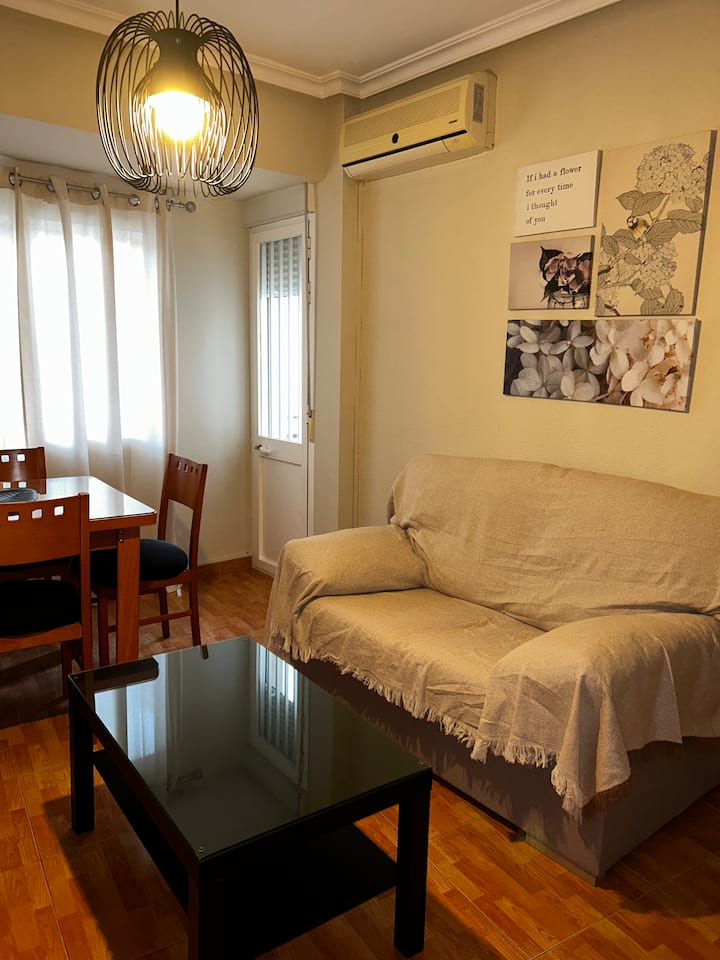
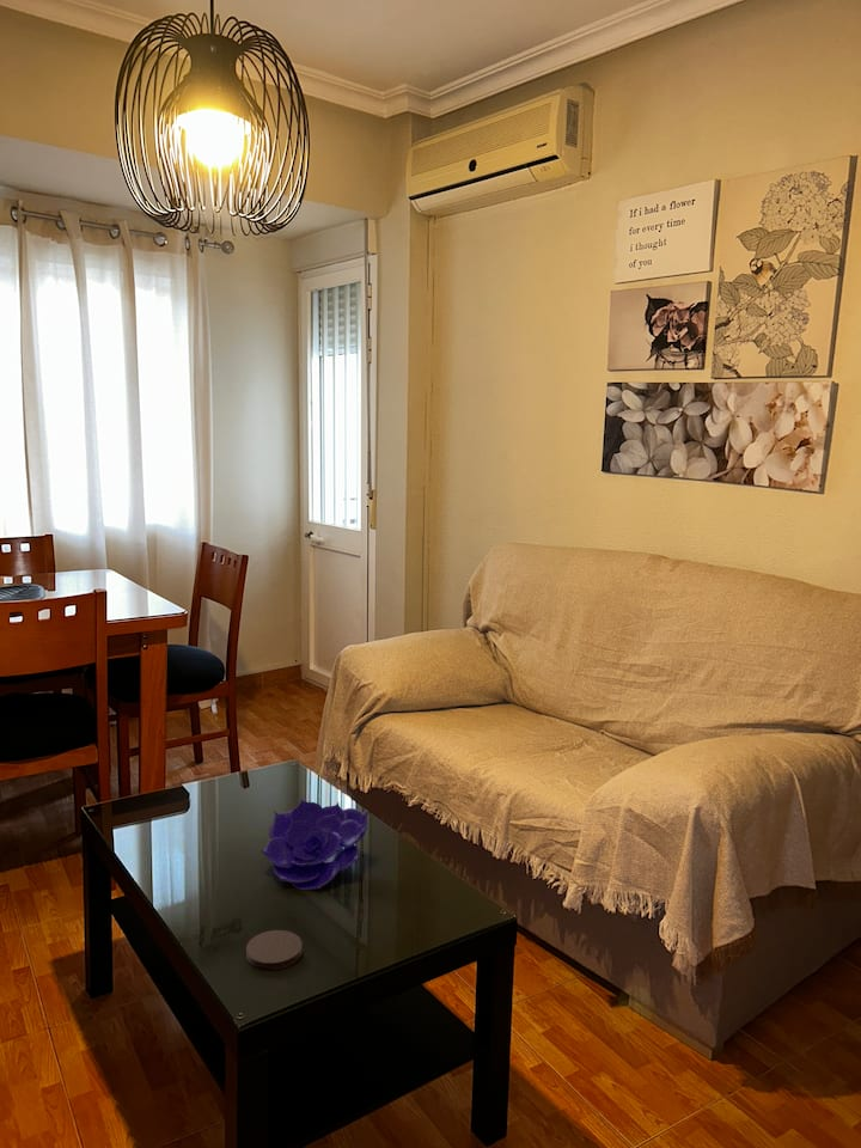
+ coaster [245,929,304,971]
+ decorative bowl [259,798,371,891]
